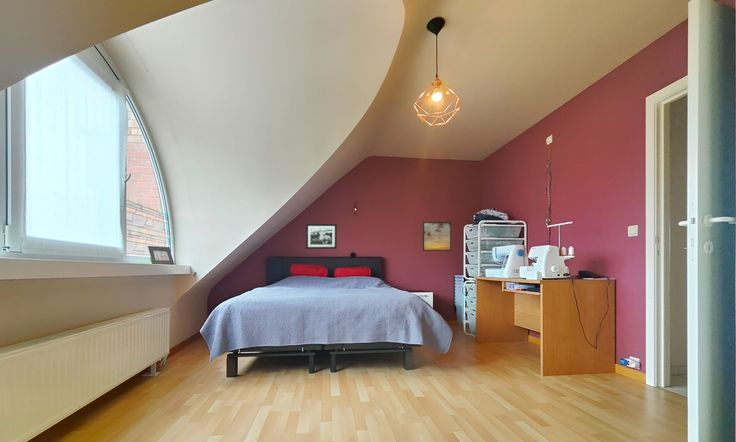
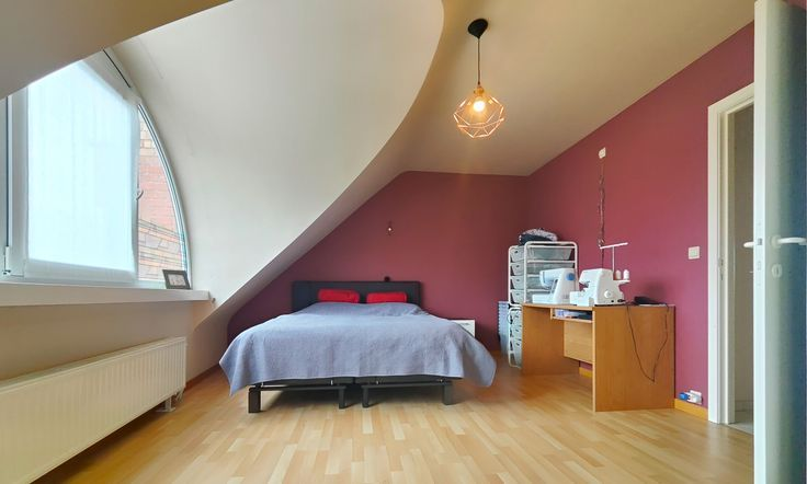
- picture frame [305,223,338,250]
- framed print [422,221,452,252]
